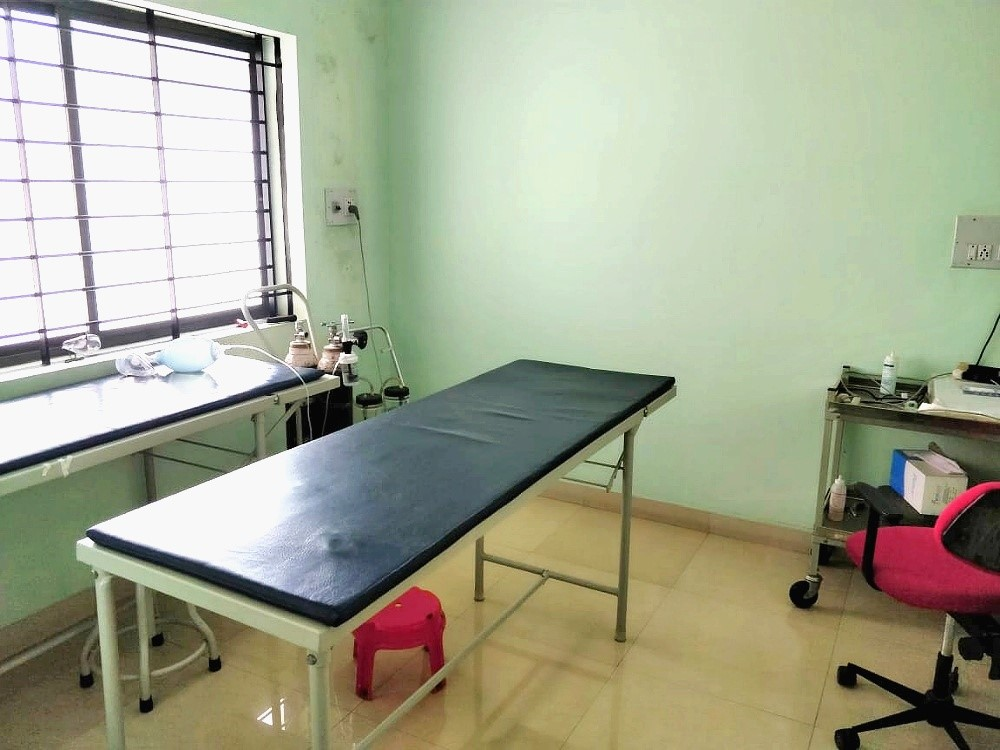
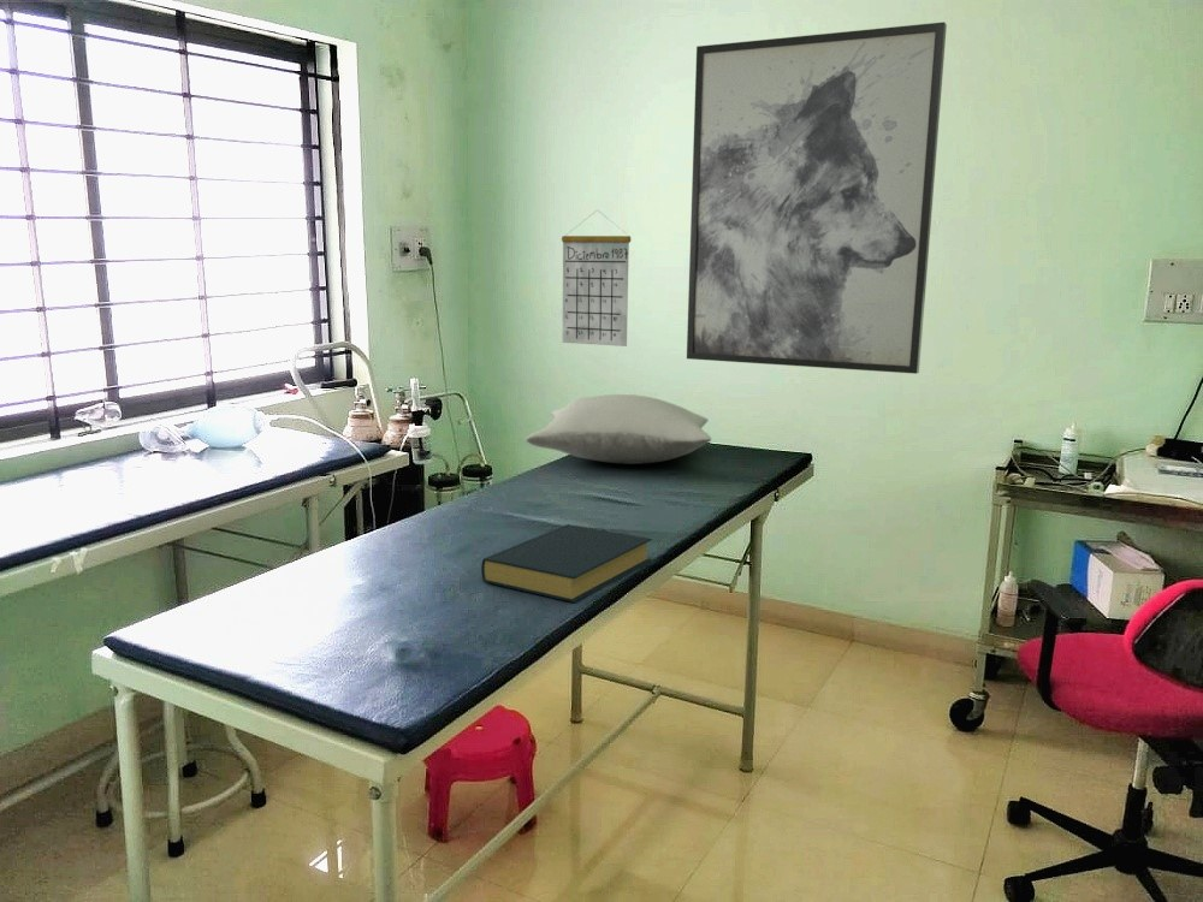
+ pillow [525,393,712,465]
+ hardback book [480,523,653,604]
+ wall art [686,20,948,375]
+ calendar [561,209,632,348]
